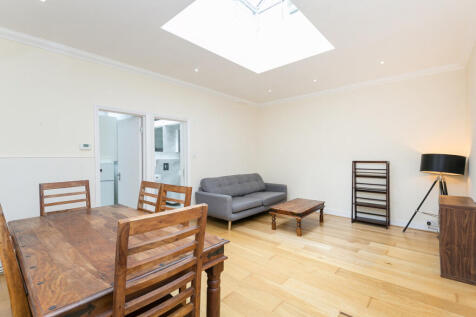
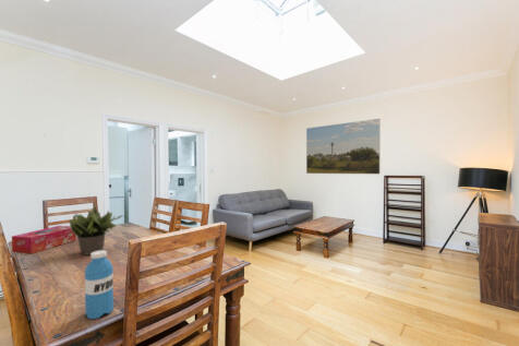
+ tissue box [11,225,76,254]
+ water bottle [84,249,114,320]
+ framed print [305,118,382,175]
+ potted plant [68,205,123,255]
